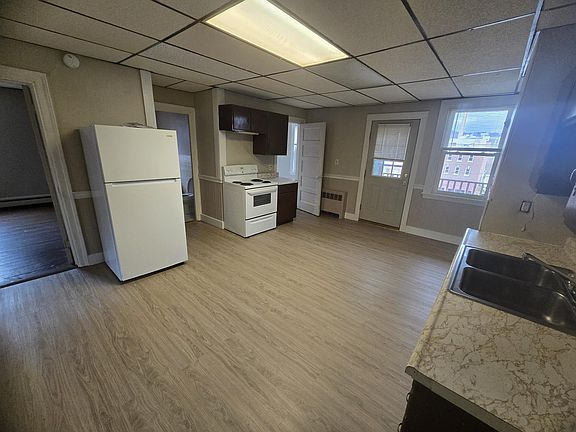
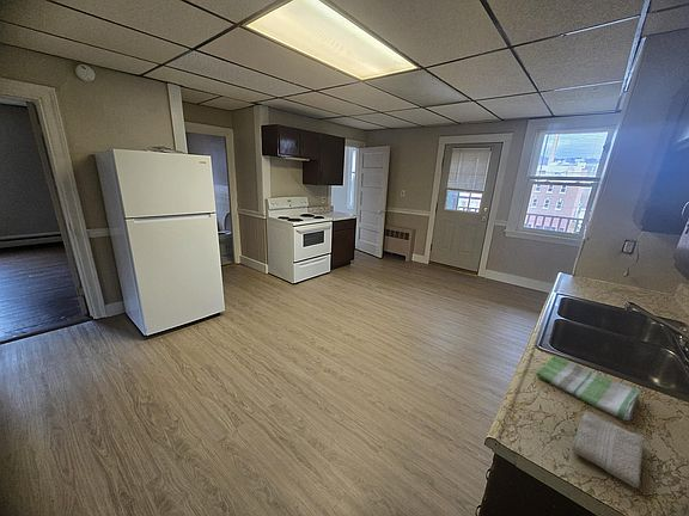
+ washcloth [571,411,645,490]
+ dish towel [535,355,641,422]
